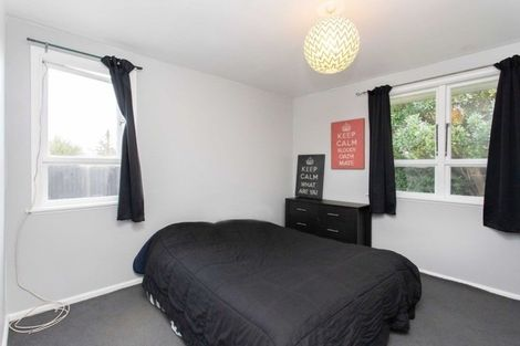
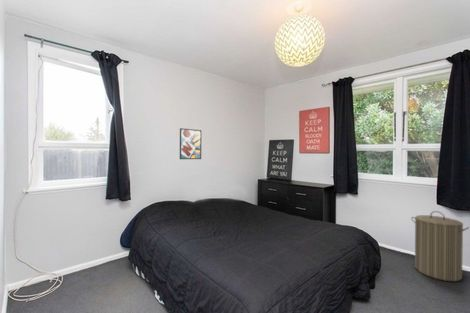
+ laundry hamper [410,210,470,282]
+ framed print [179,127,202,160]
